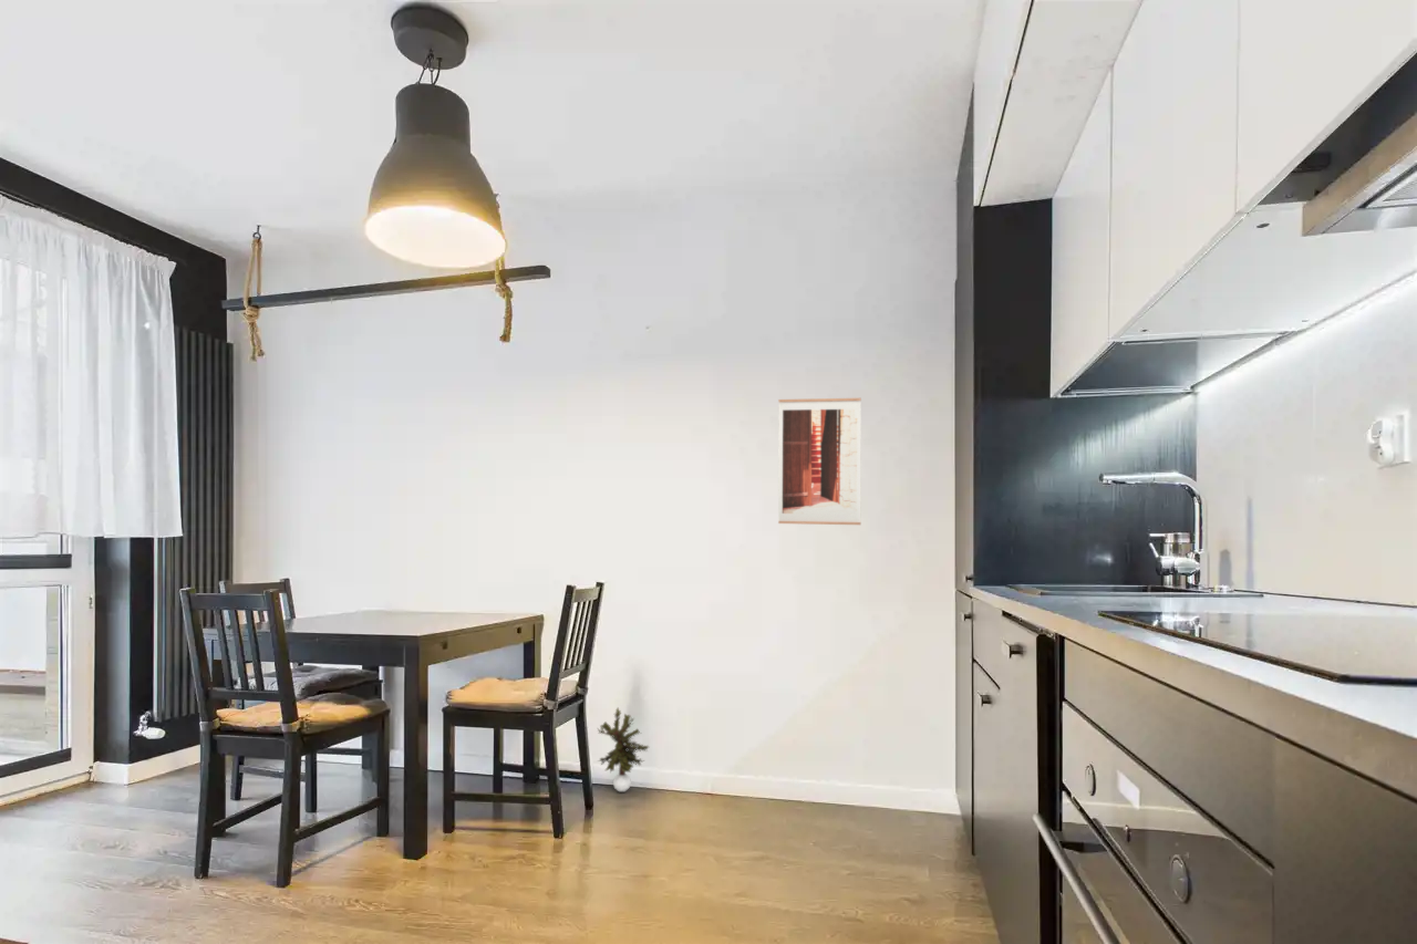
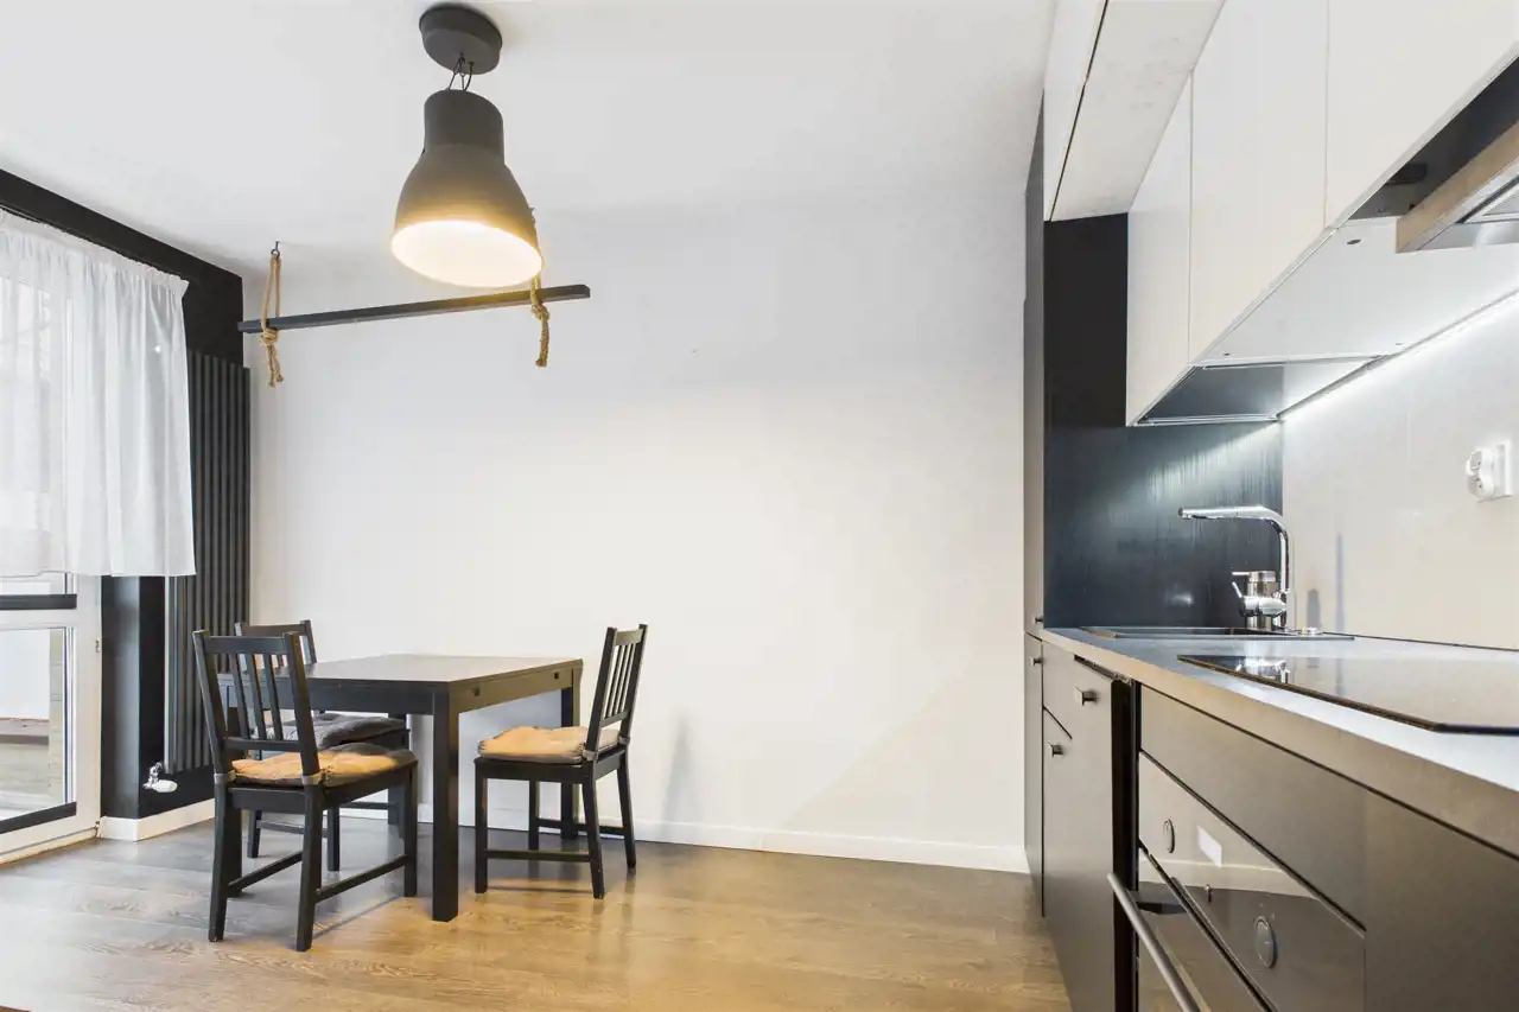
- potted plant [596,707,650,792]
- wall art [777,397,862,526]
